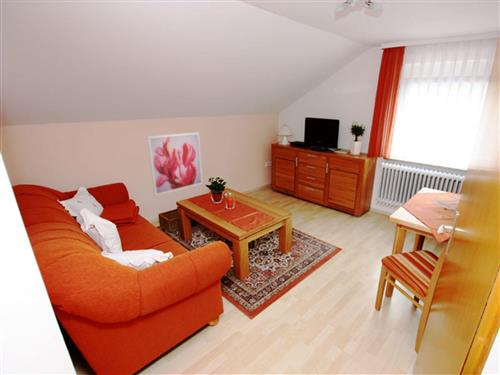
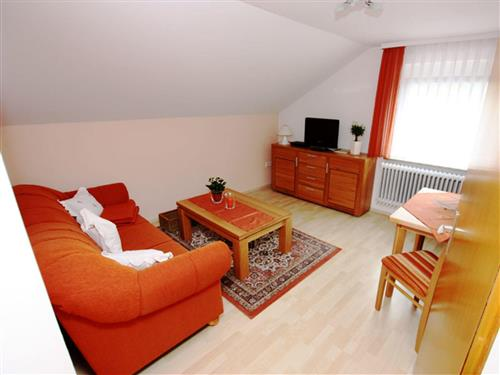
- wall art [146,131,204,197]
